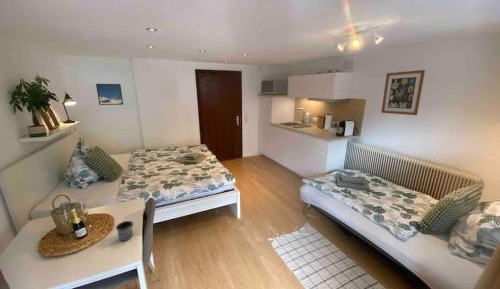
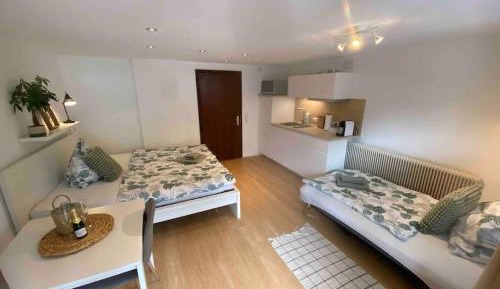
- wall art [380,69,426,116]
- mug [115,220,134,241]
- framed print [95,83,124,106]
